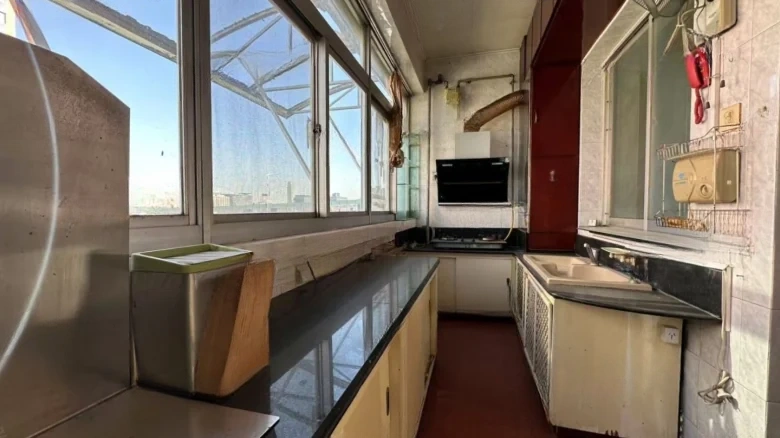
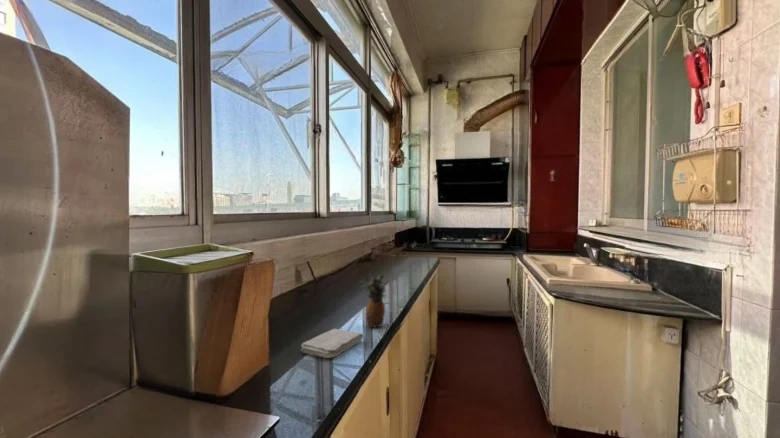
+ fruit [358,272,389,329]
+ washcloth [300,328,364,359]
